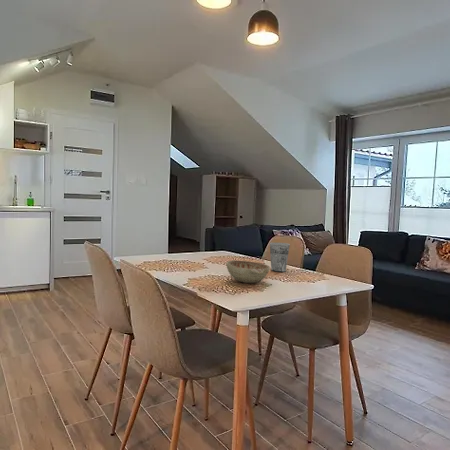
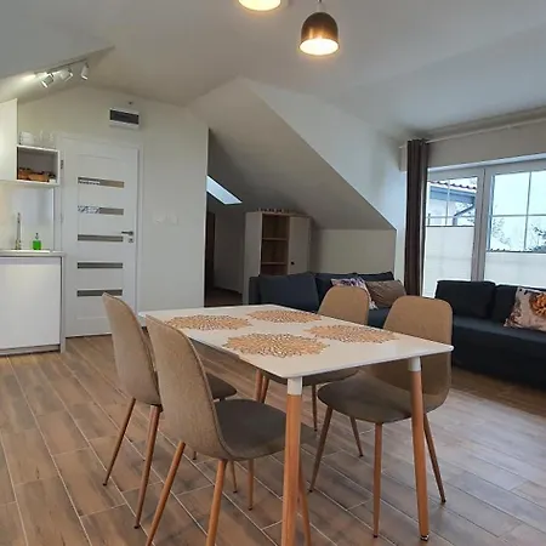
- cup [269,242,291,273]
- decorative bowl [225,259,271,284]
